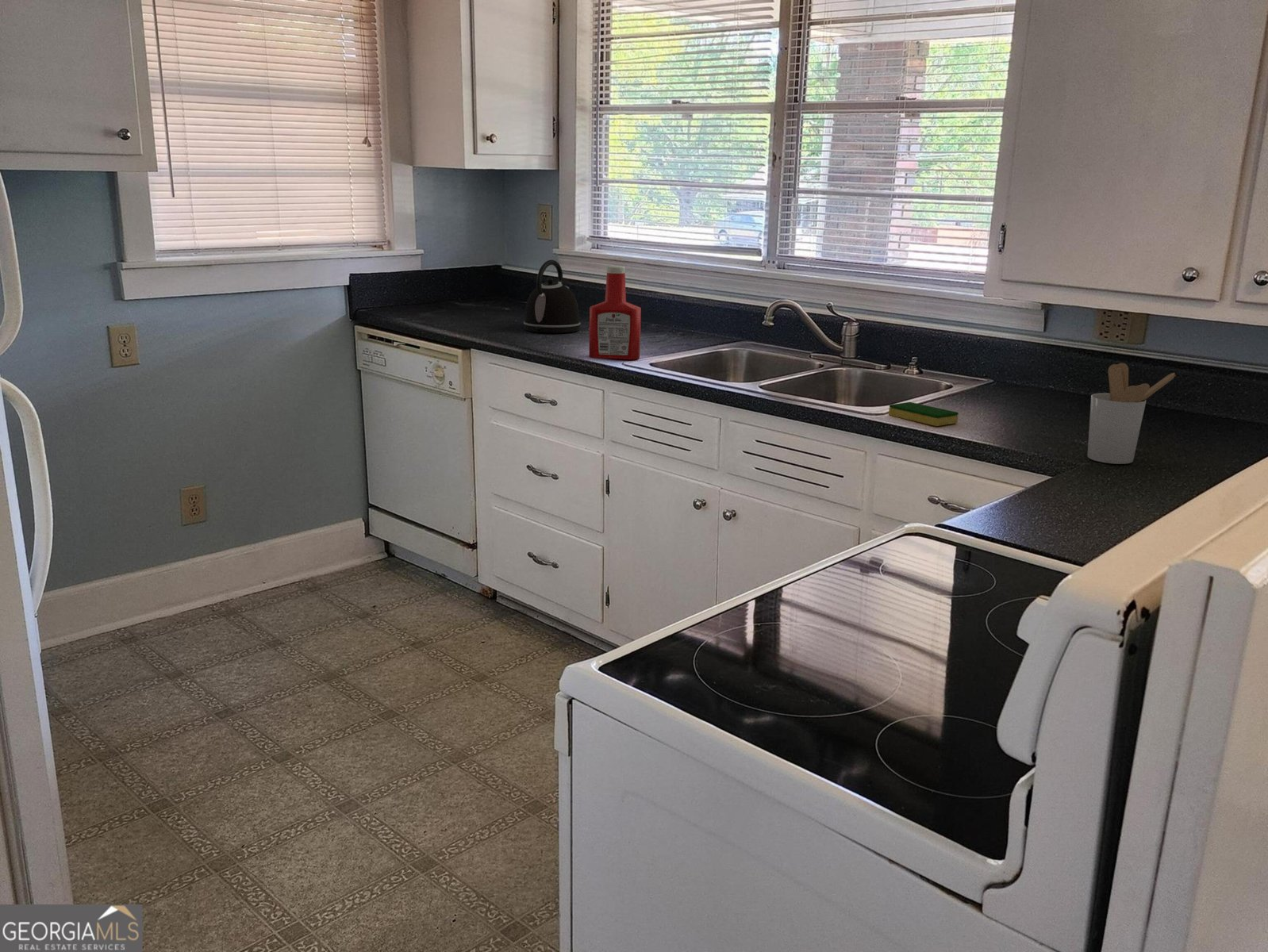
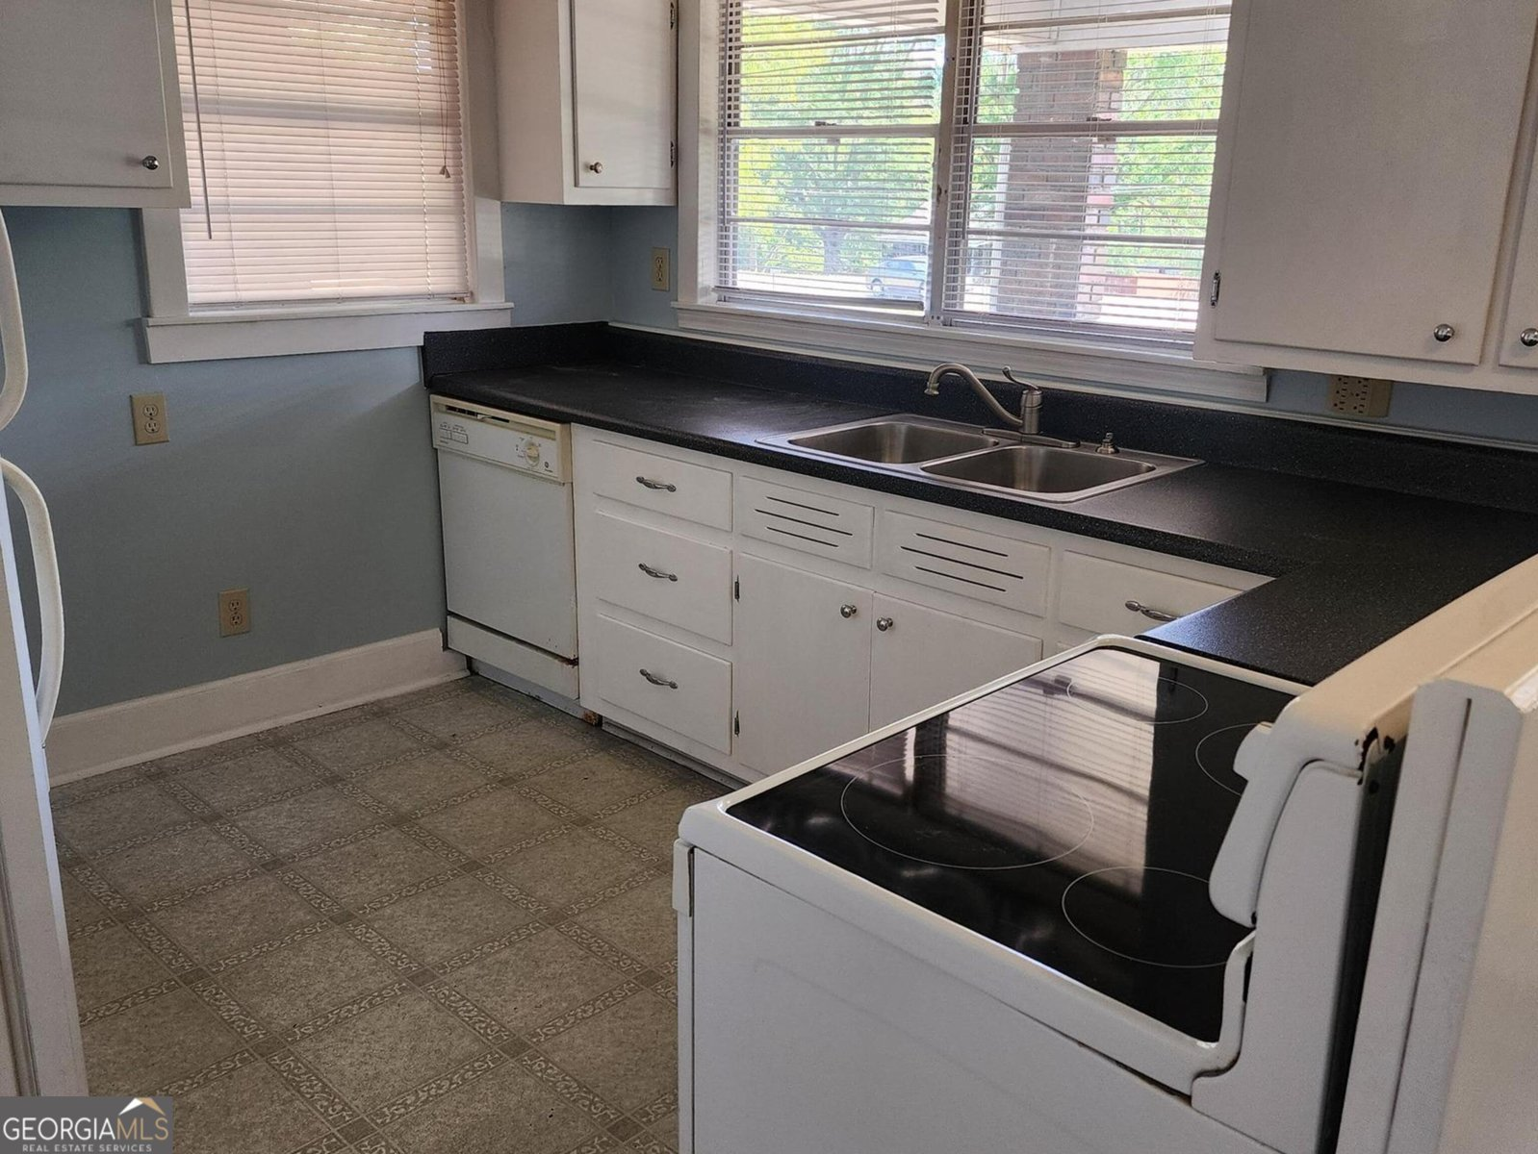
- utensil holder [1086,363,1177,465]
- kettle [523,259,582,333]
- soap bottle [589,266,642,360]
- dish sponge [888,401,959,427]
